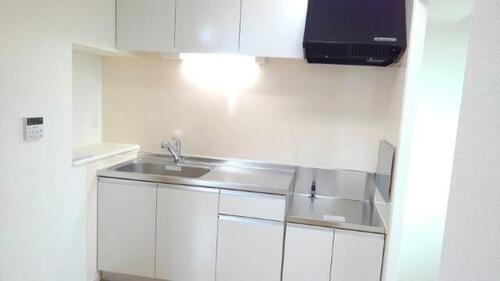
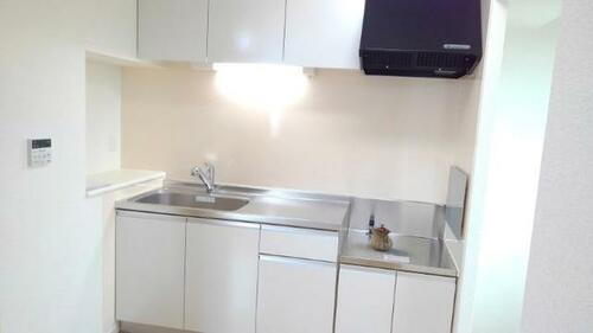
+ teapot [369,223,394,252]
